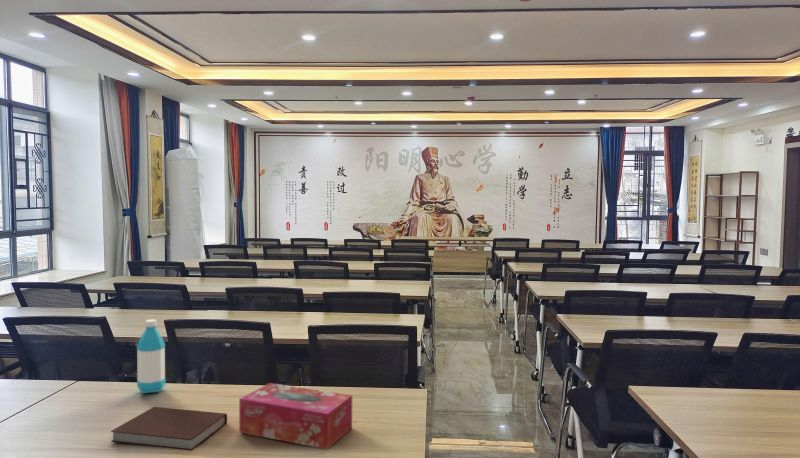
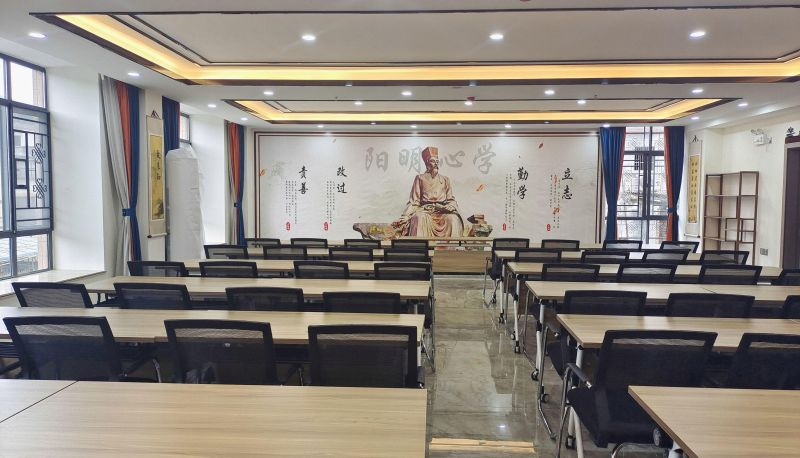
- water bottle [135,319,167,395]
- notebook [110,406,228,452]
- tissue box [238,382,353,450]
